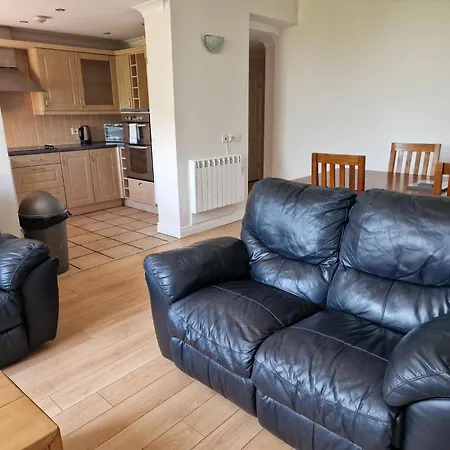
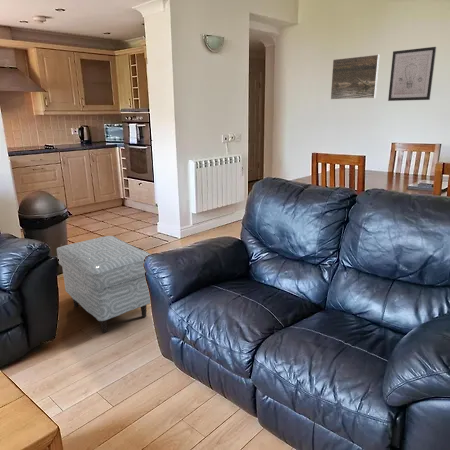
+ footstool [56,235,152,334]
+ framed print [330,54,380,100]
+ wall art [387,46,437,102]
